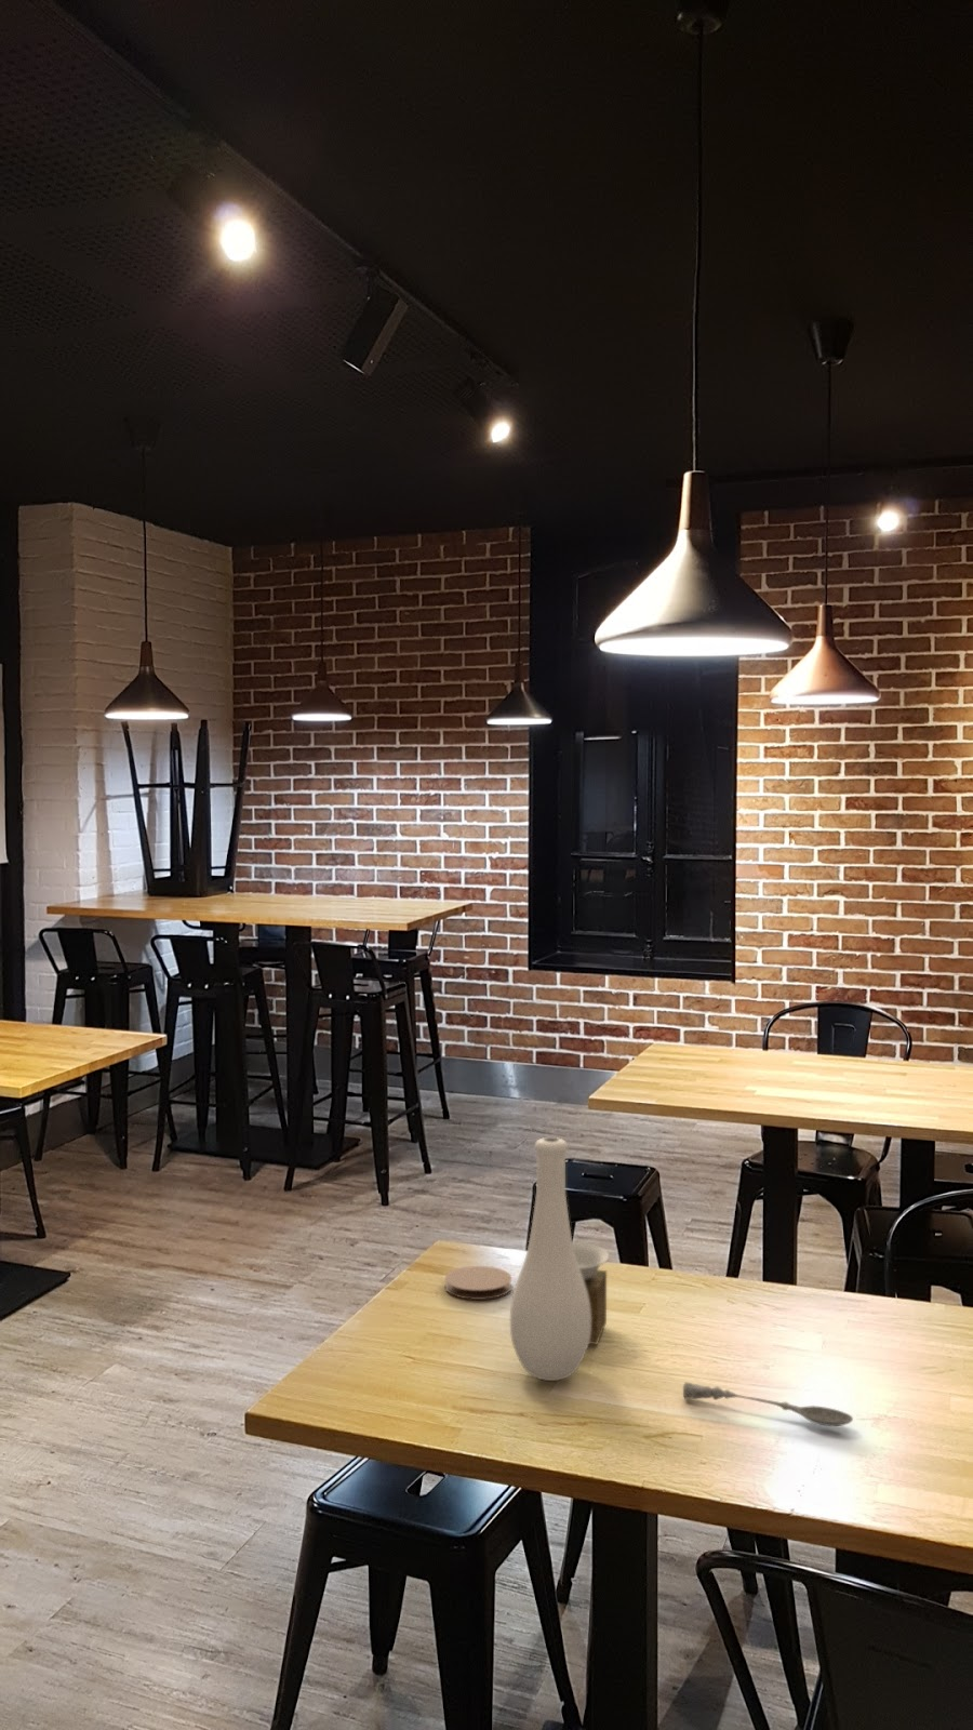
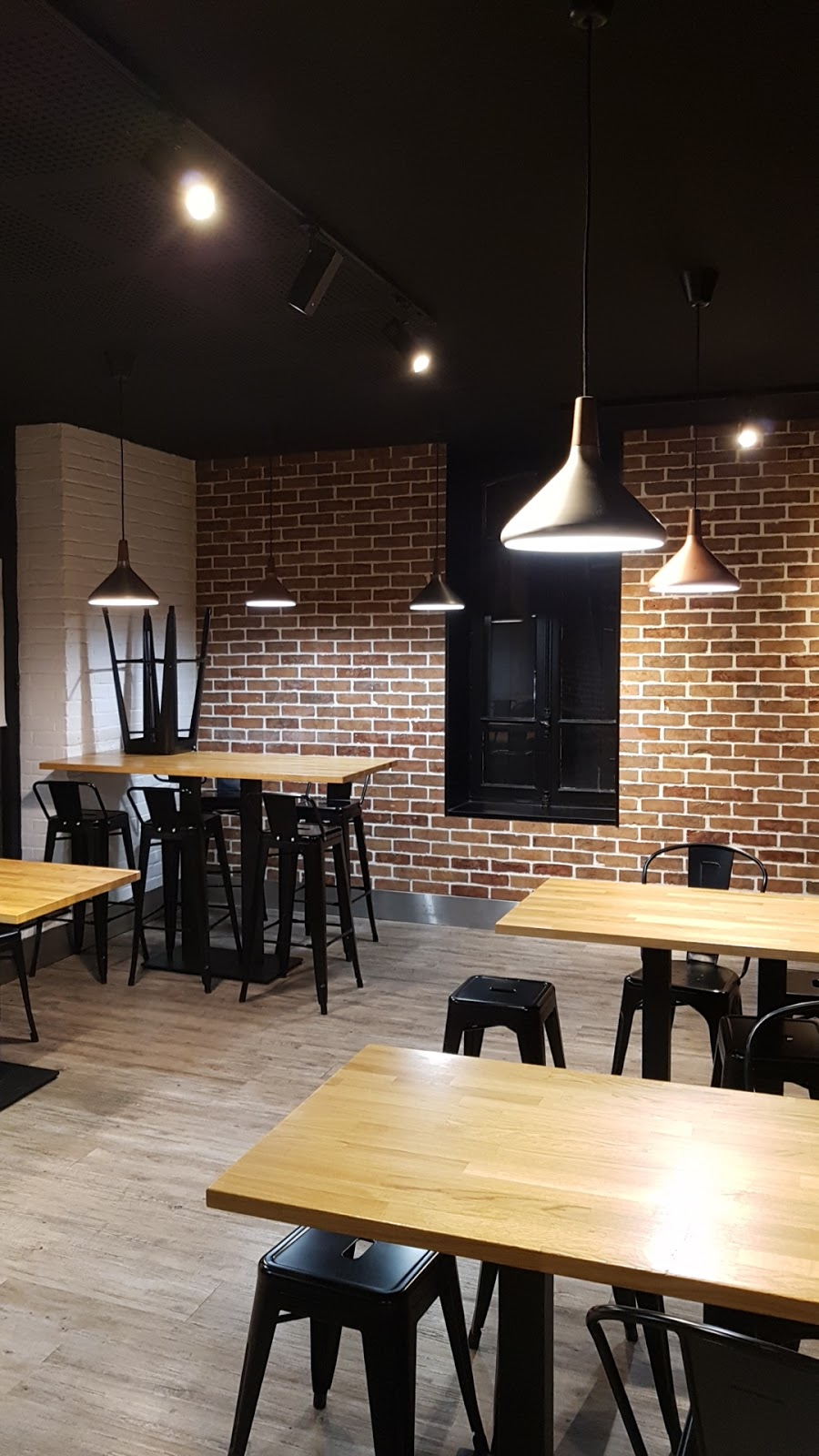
- soupspoon [682,1381,854,1427]
- coaster [444,1265,512,1301]
- vase [510,1136,609,1382]
